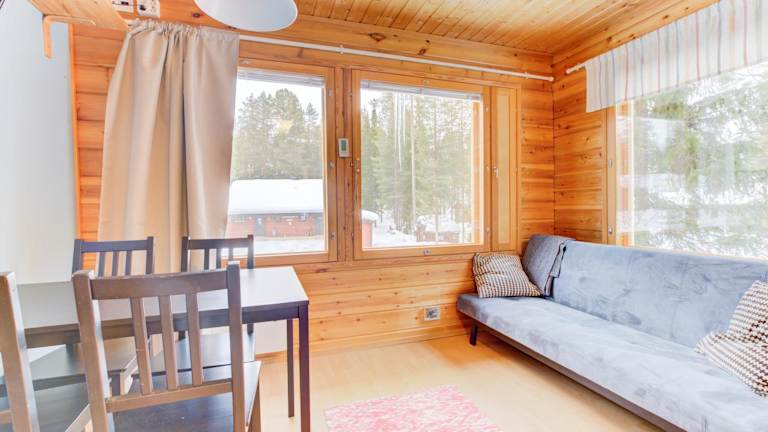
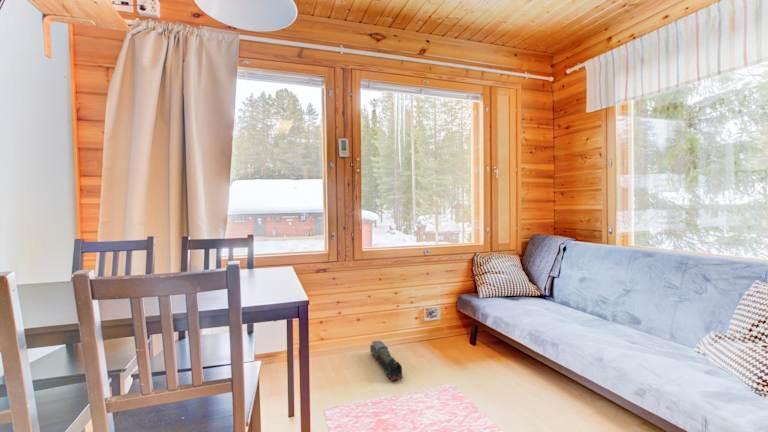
+ toy train [369,340,404,381]
